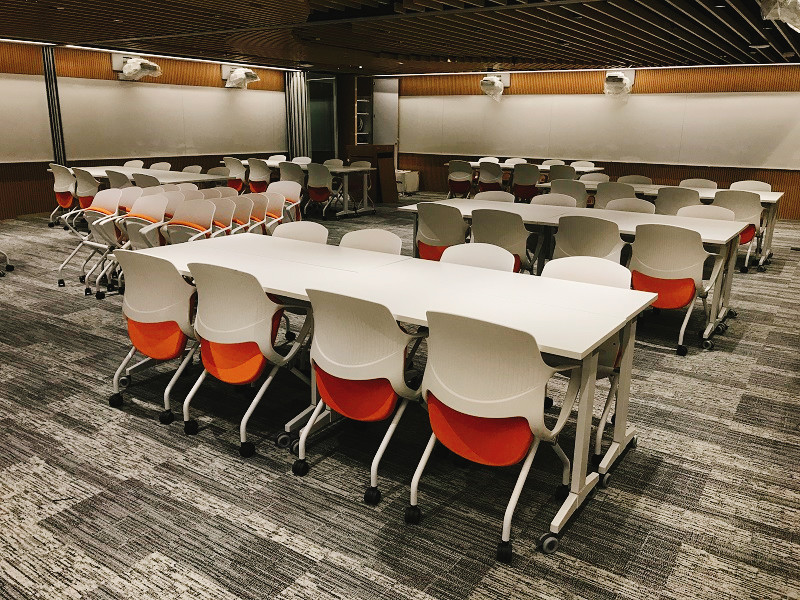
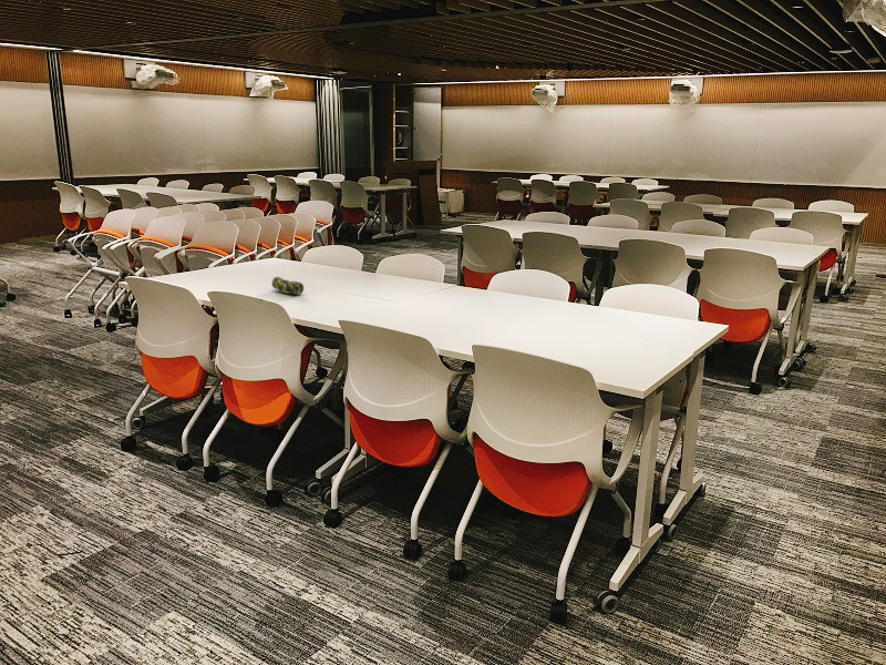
+ pencil case [271,276,305,296]
